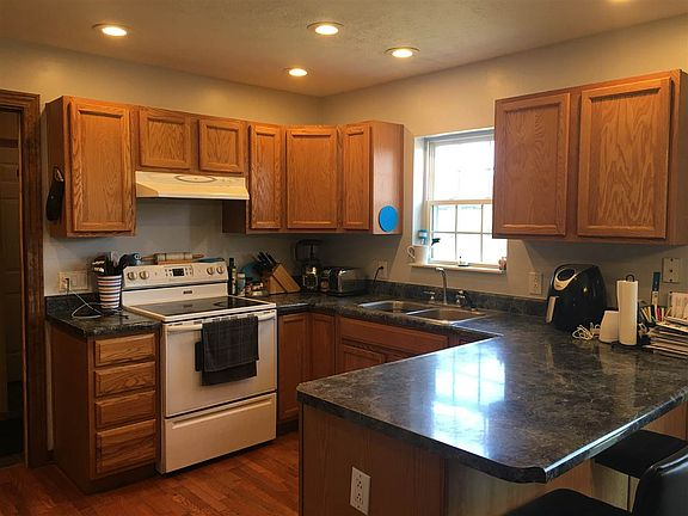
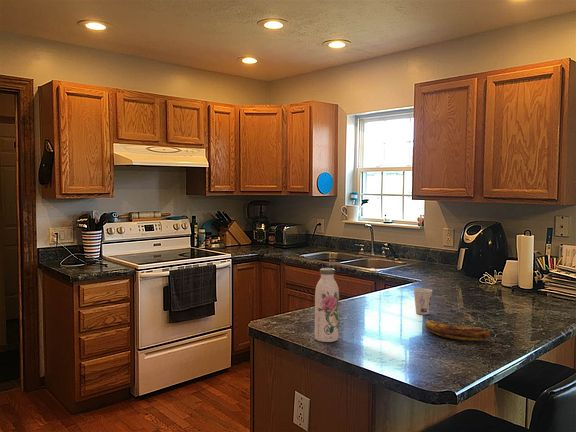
+ water bottle [314,267,340,343]
+ banana [424,317,491,341]
+ cup [413,287,433,315]
